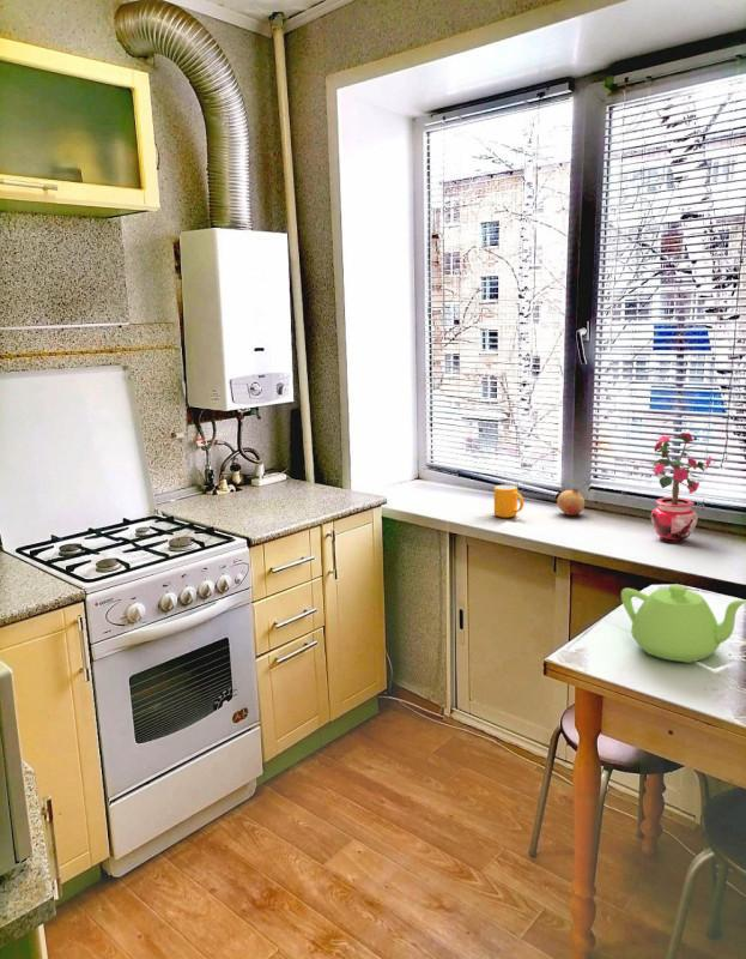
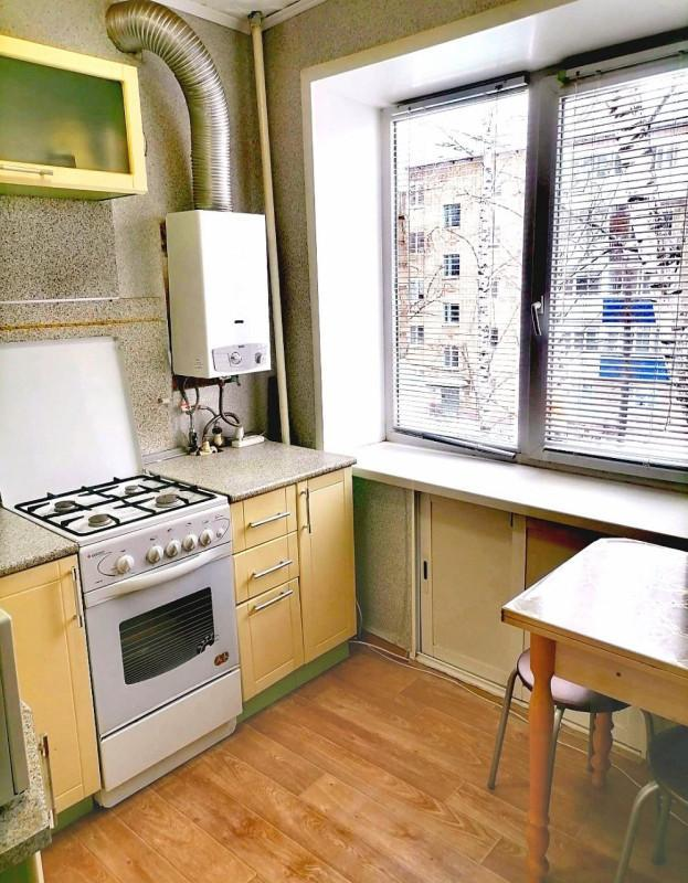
- teapot [620,584,746,664]
- potted plant [649,432,716,544]
- fruit [556,487,586,517]
- mug [493,484,524,519]
